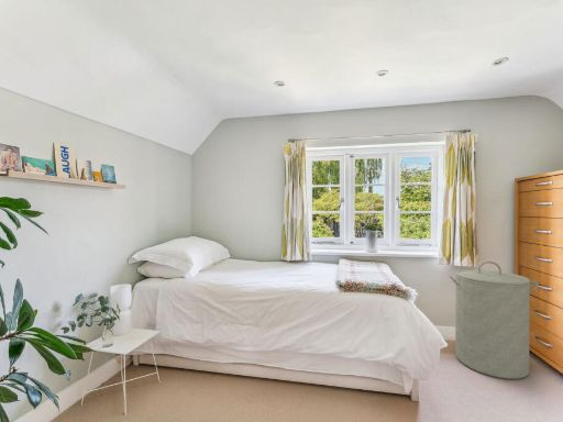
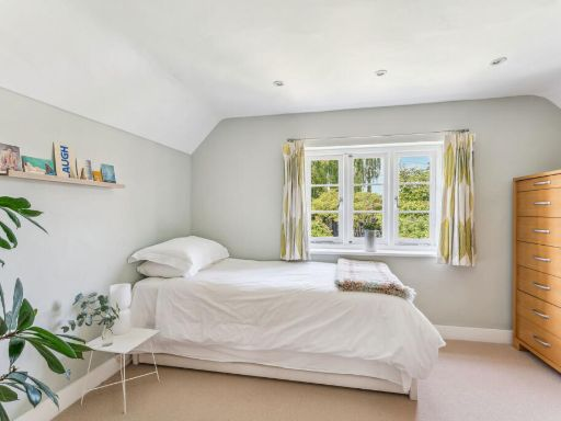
- laundry hamper [448,260,540,380]
